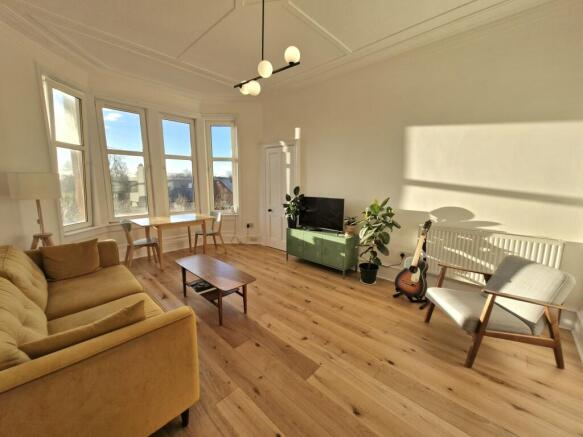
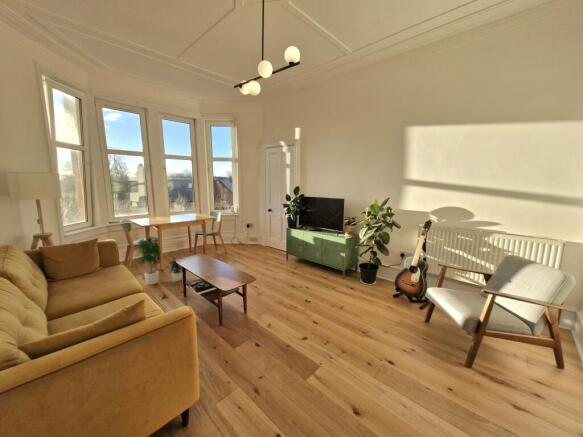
+ potted plant [136,234,189,286]
